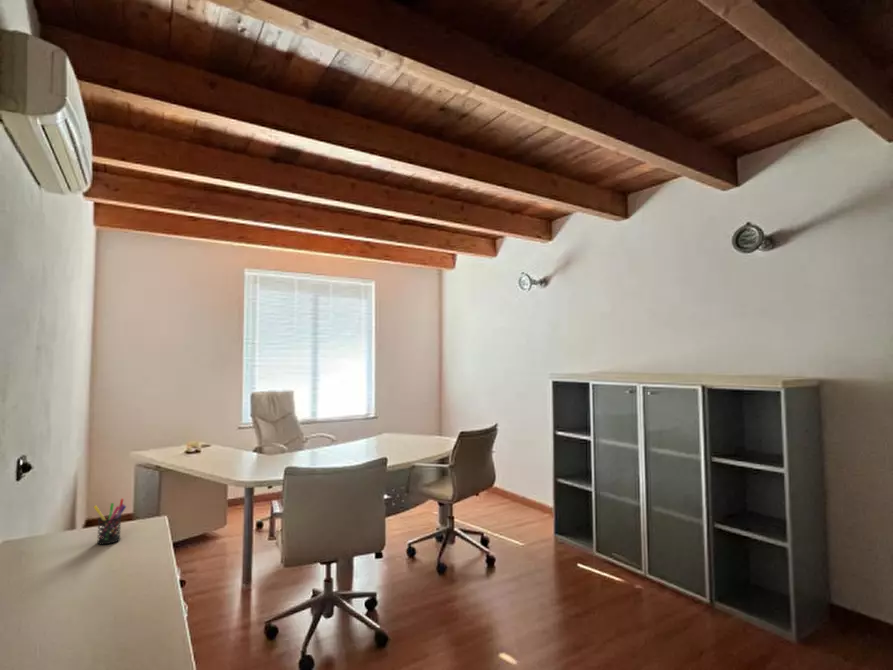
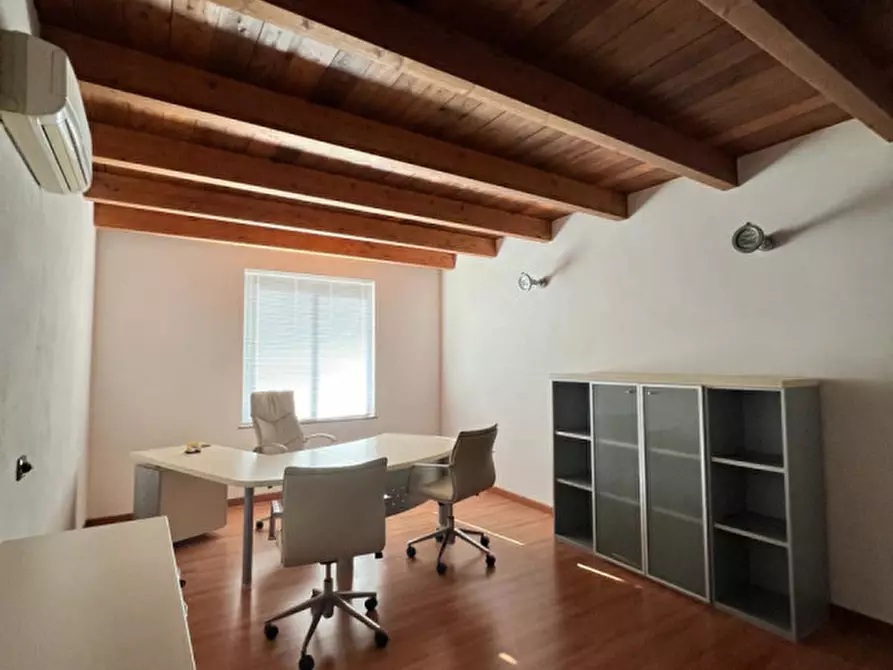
- pen holder [93,498,127,545]
